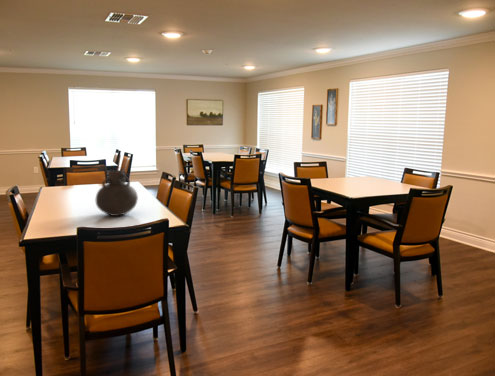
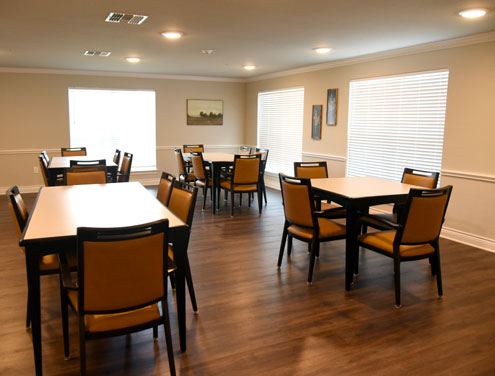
- vase [95,169,139,217]
